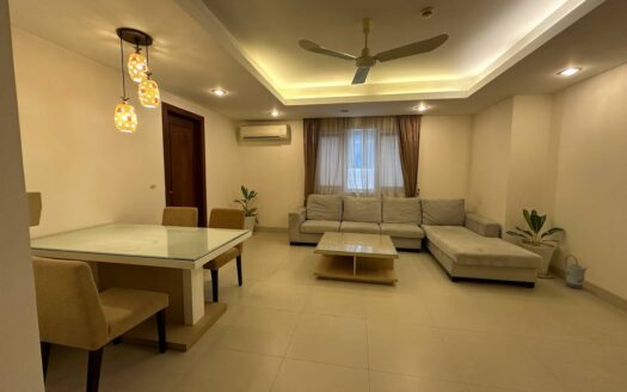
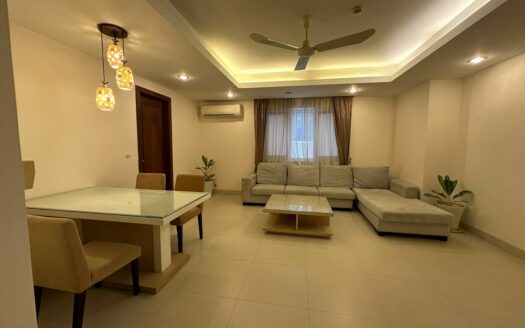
- watering can [564,253,589,290]
